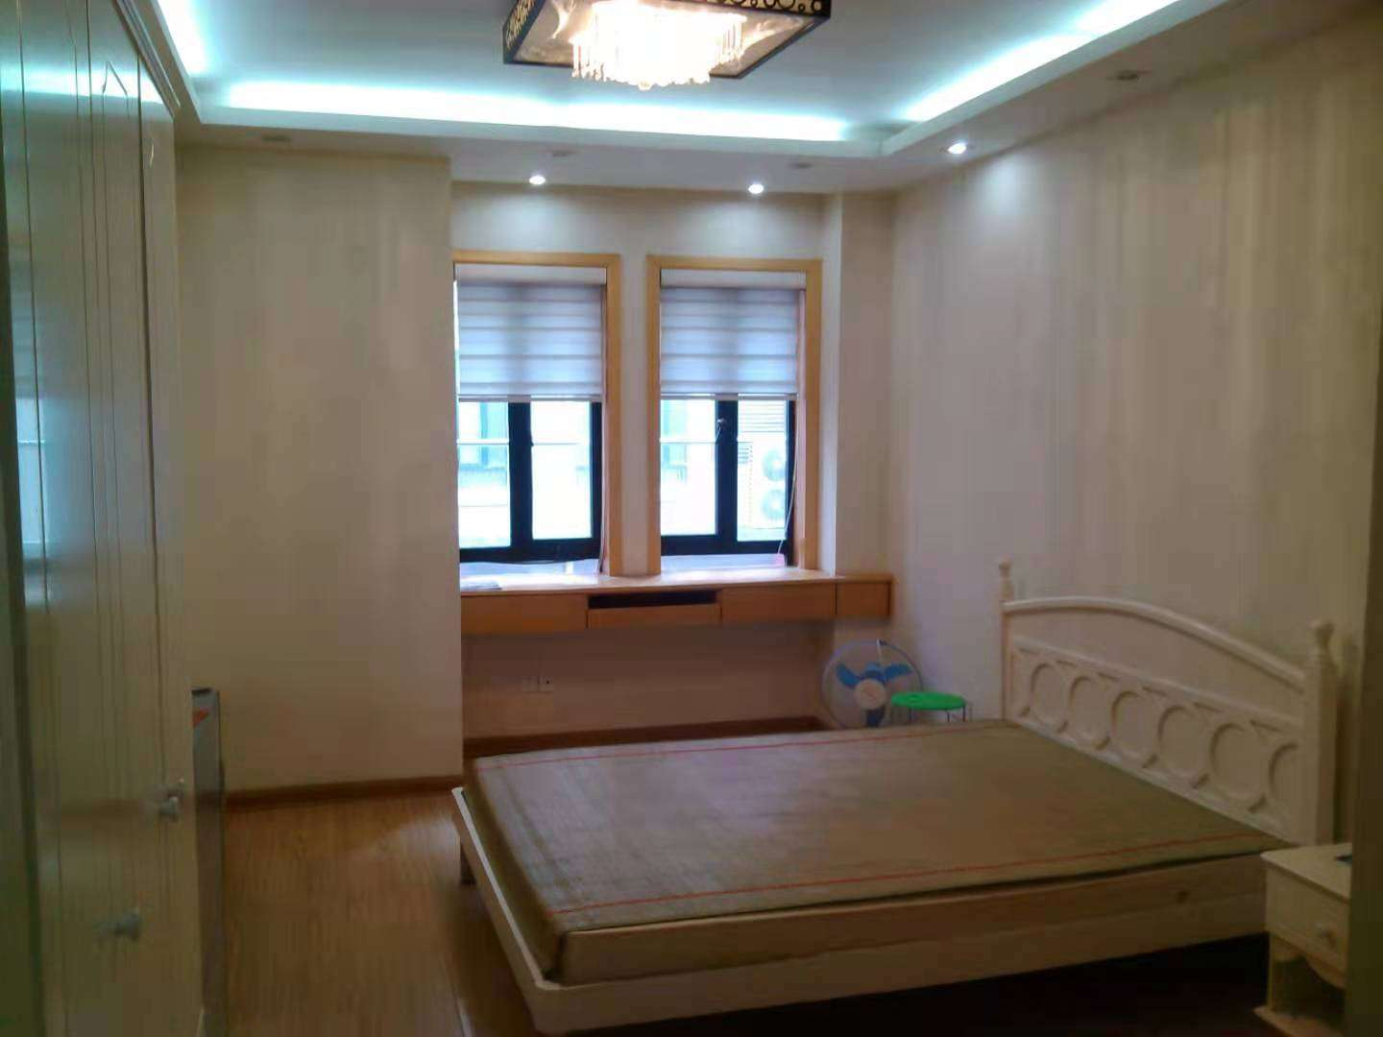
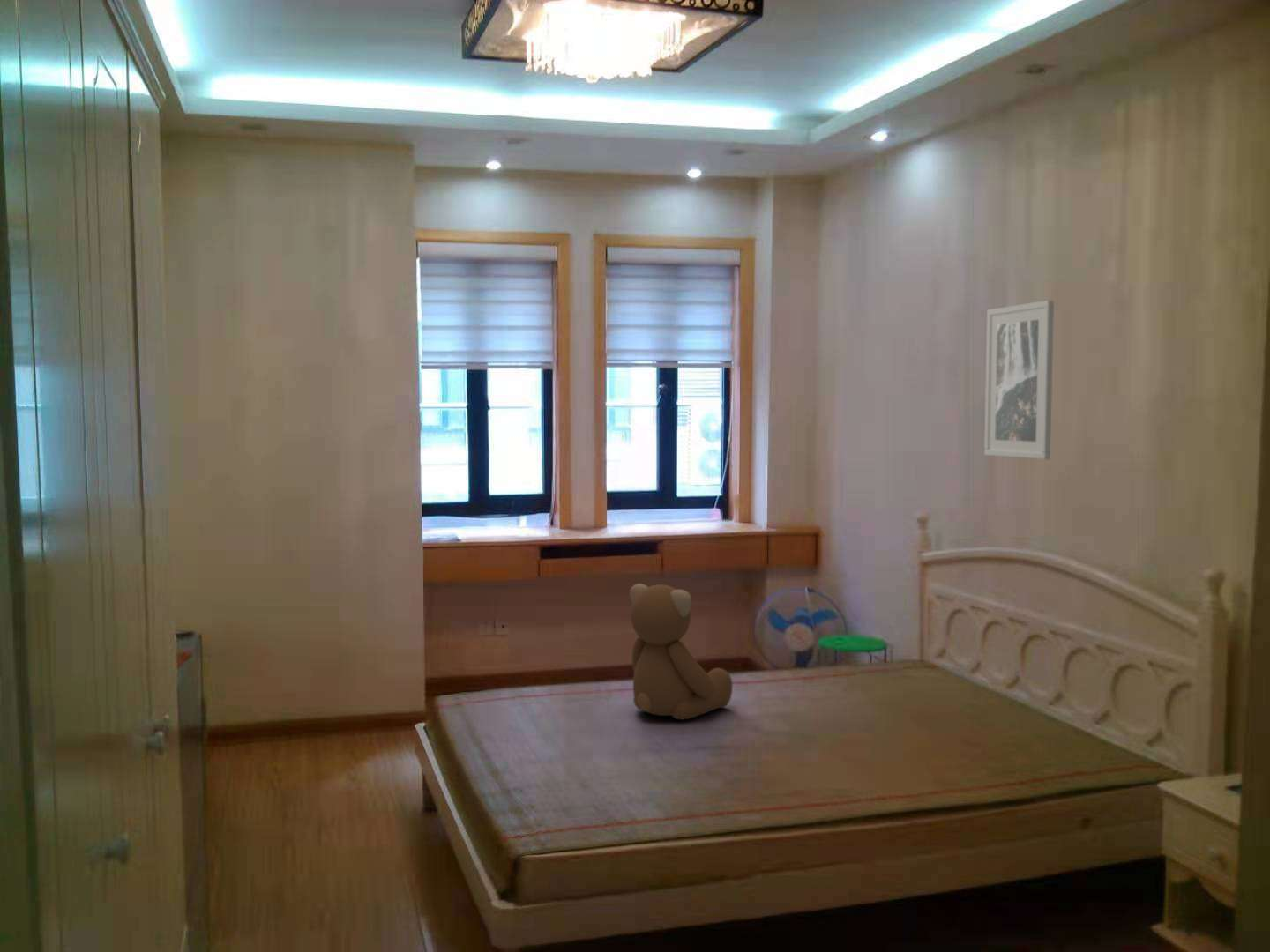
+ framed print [983,300,1055,460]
+ teddy bear [629,583,733,721]
